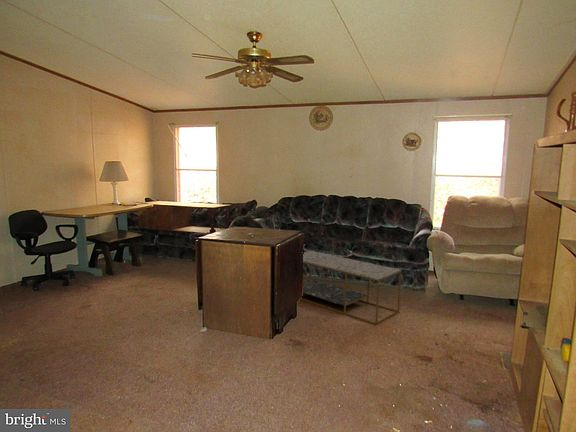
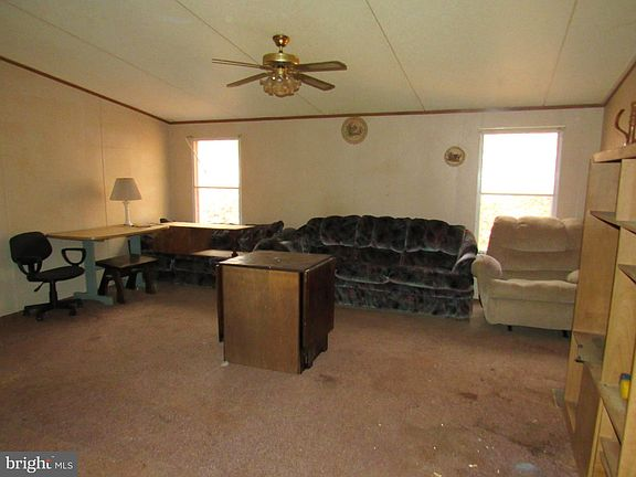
- coffee table [300,250,402,326]
